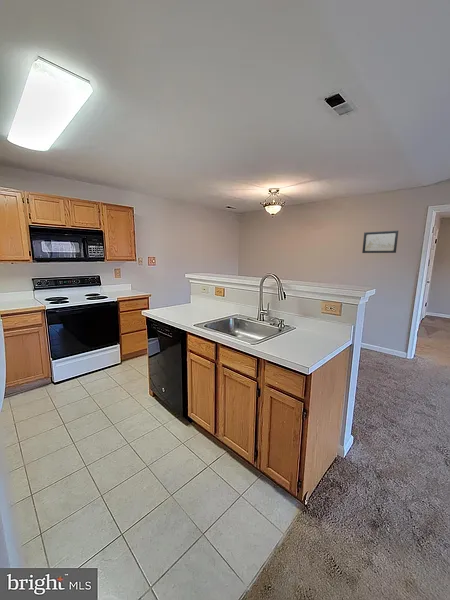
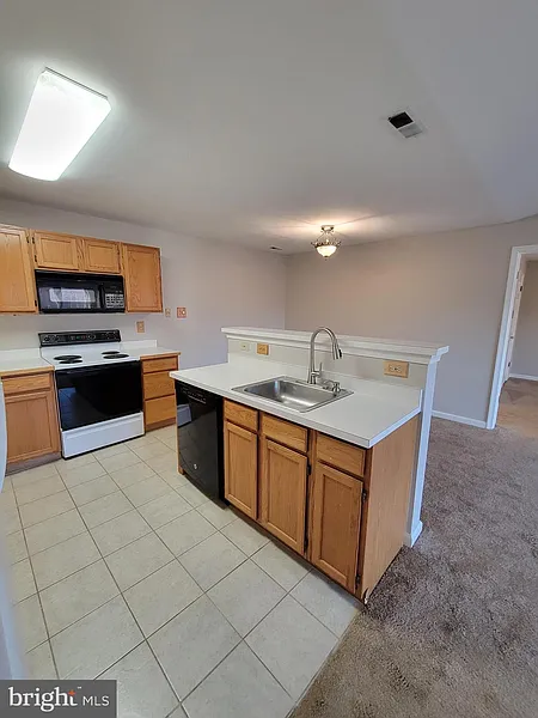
- wall art [361,230,399,254]
